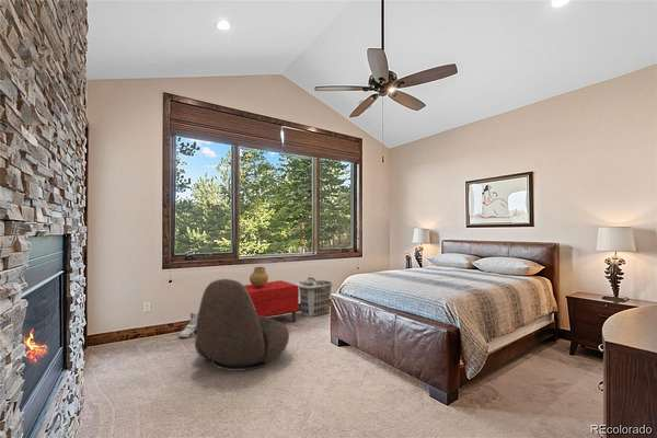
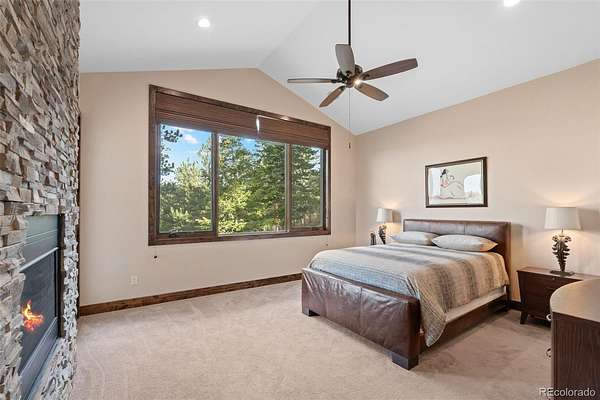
- armchair [194,278,290,372]
- bench [243,279,300,323]
- ceramic pot [249,266,269,287]
- clothes hamper [296,276,335,318]
- sneaker [178,312,198,338]
